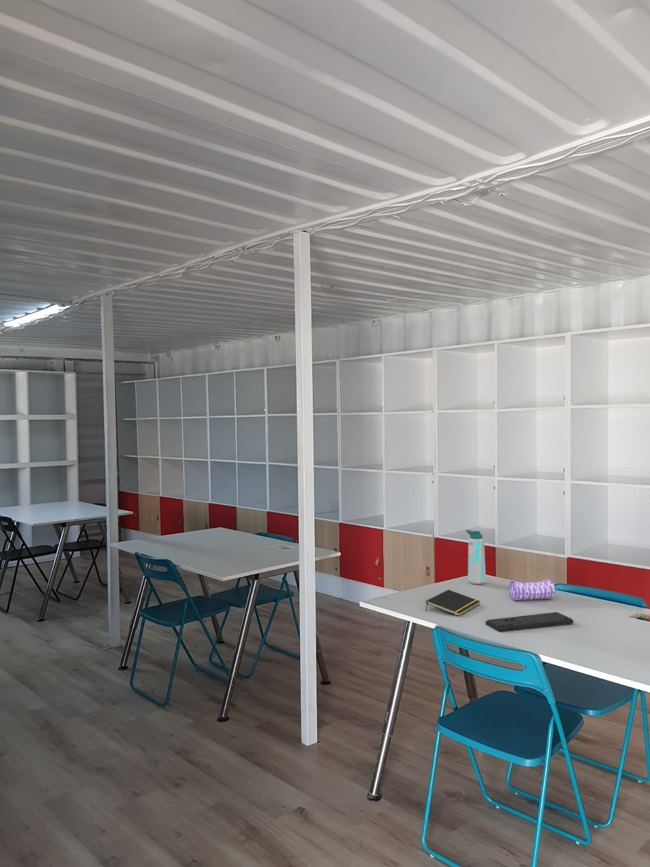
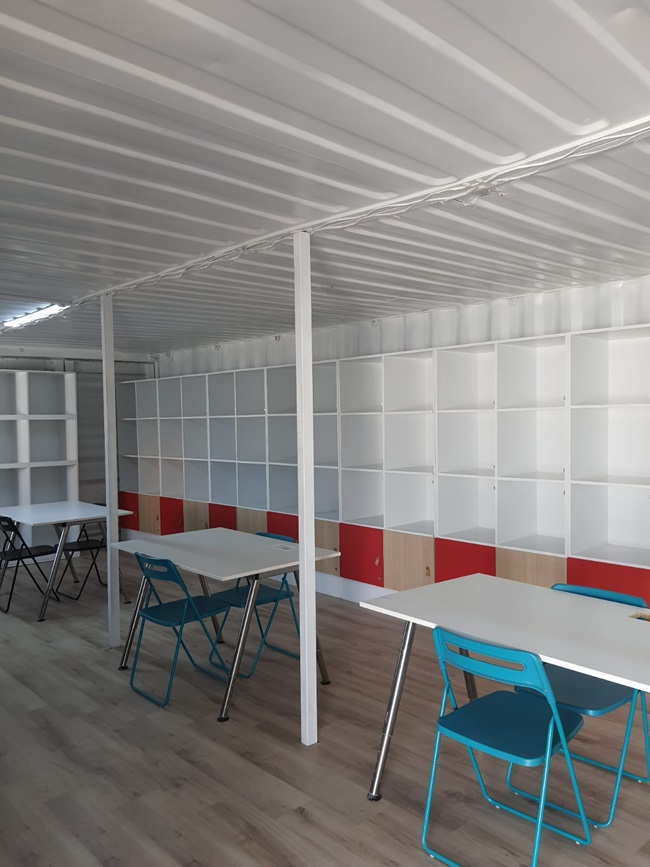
- keyboard [485,611,574,633]
- water bottle [464,528,487,585]
- pencil case [508,578,556,601]
- notepad [425,589,481,617]
